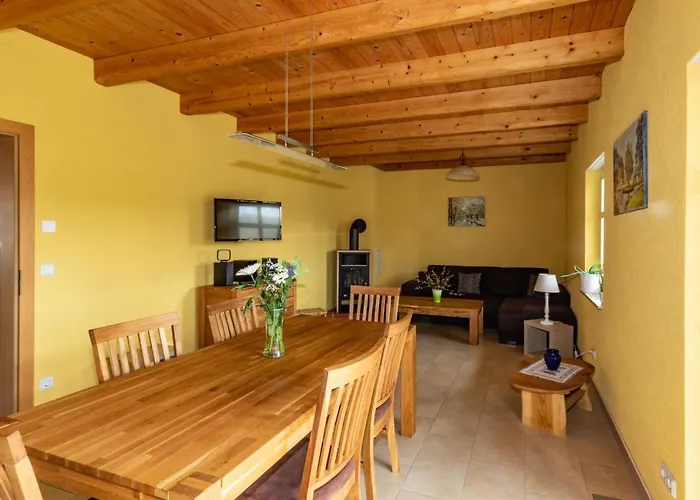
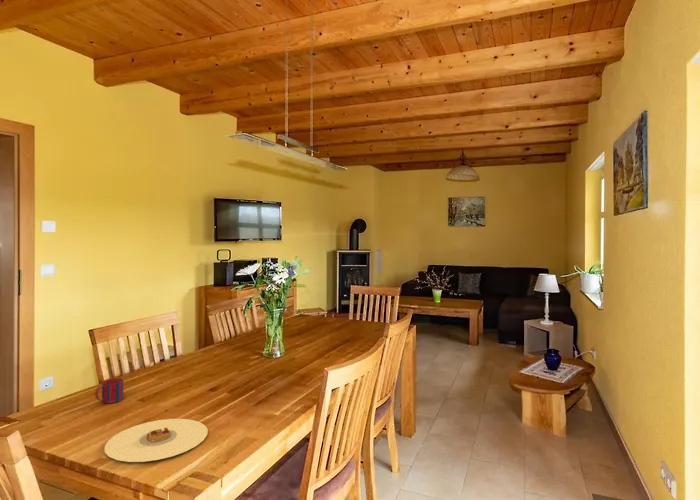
+ mug [94,377,125,404]
+ plate [104,418,209,463]
